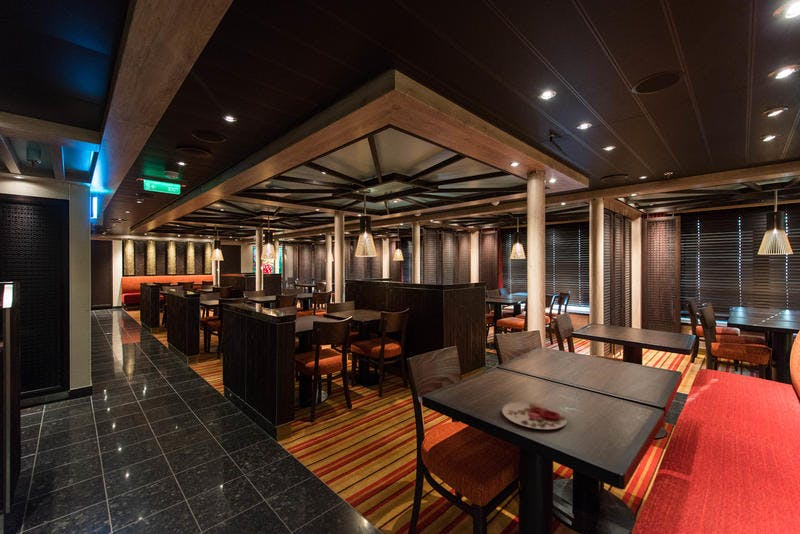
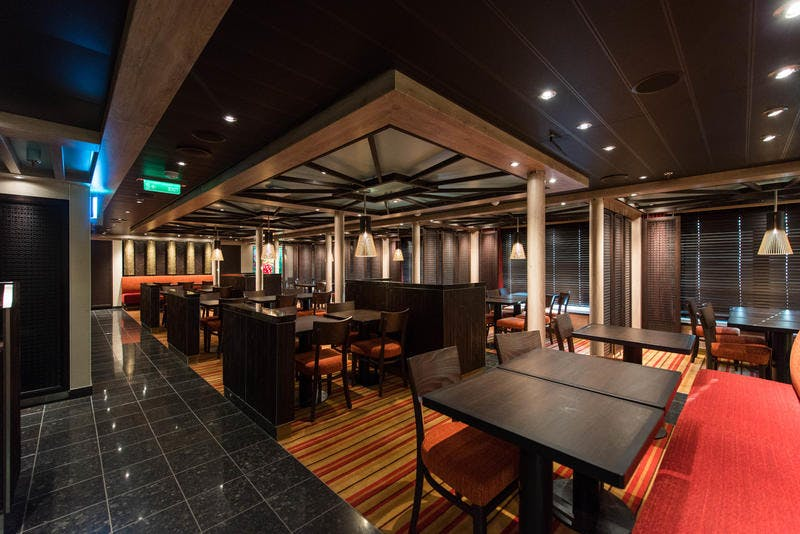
- plate [501,401,568,430]
